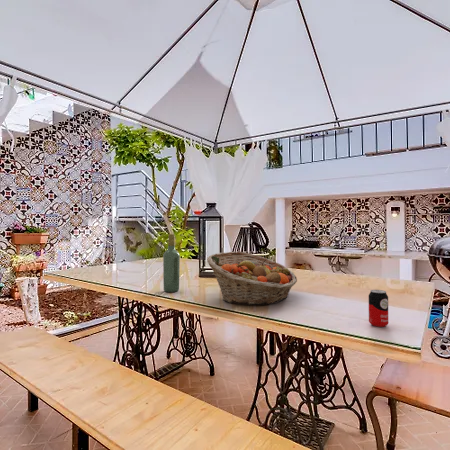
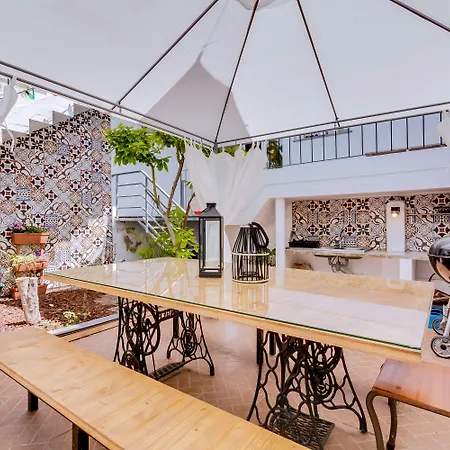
- beverage can [368,289,389,328]
- wine bottle [162,233,181,293]
- fruit basket [206,251,298,306]
